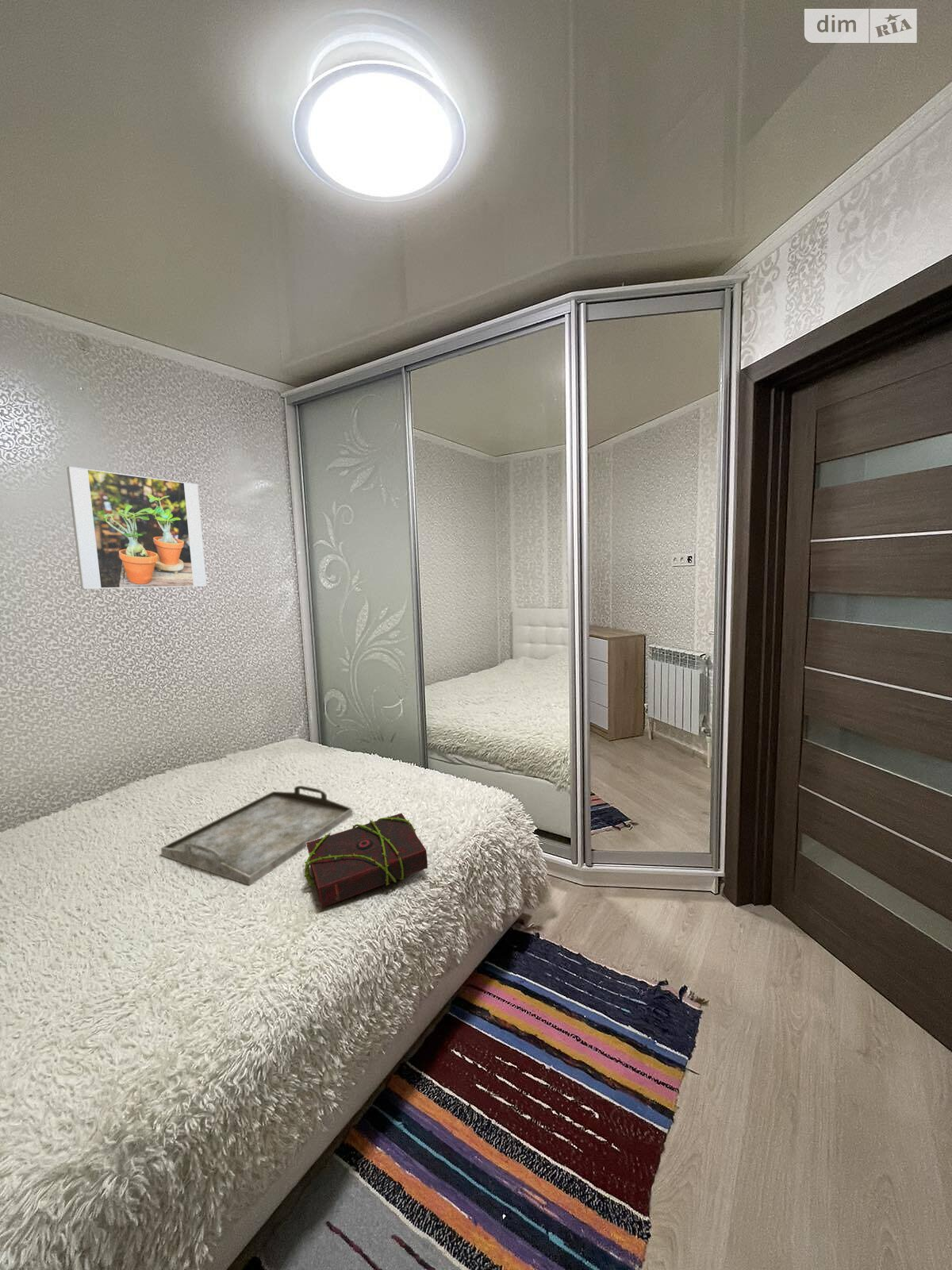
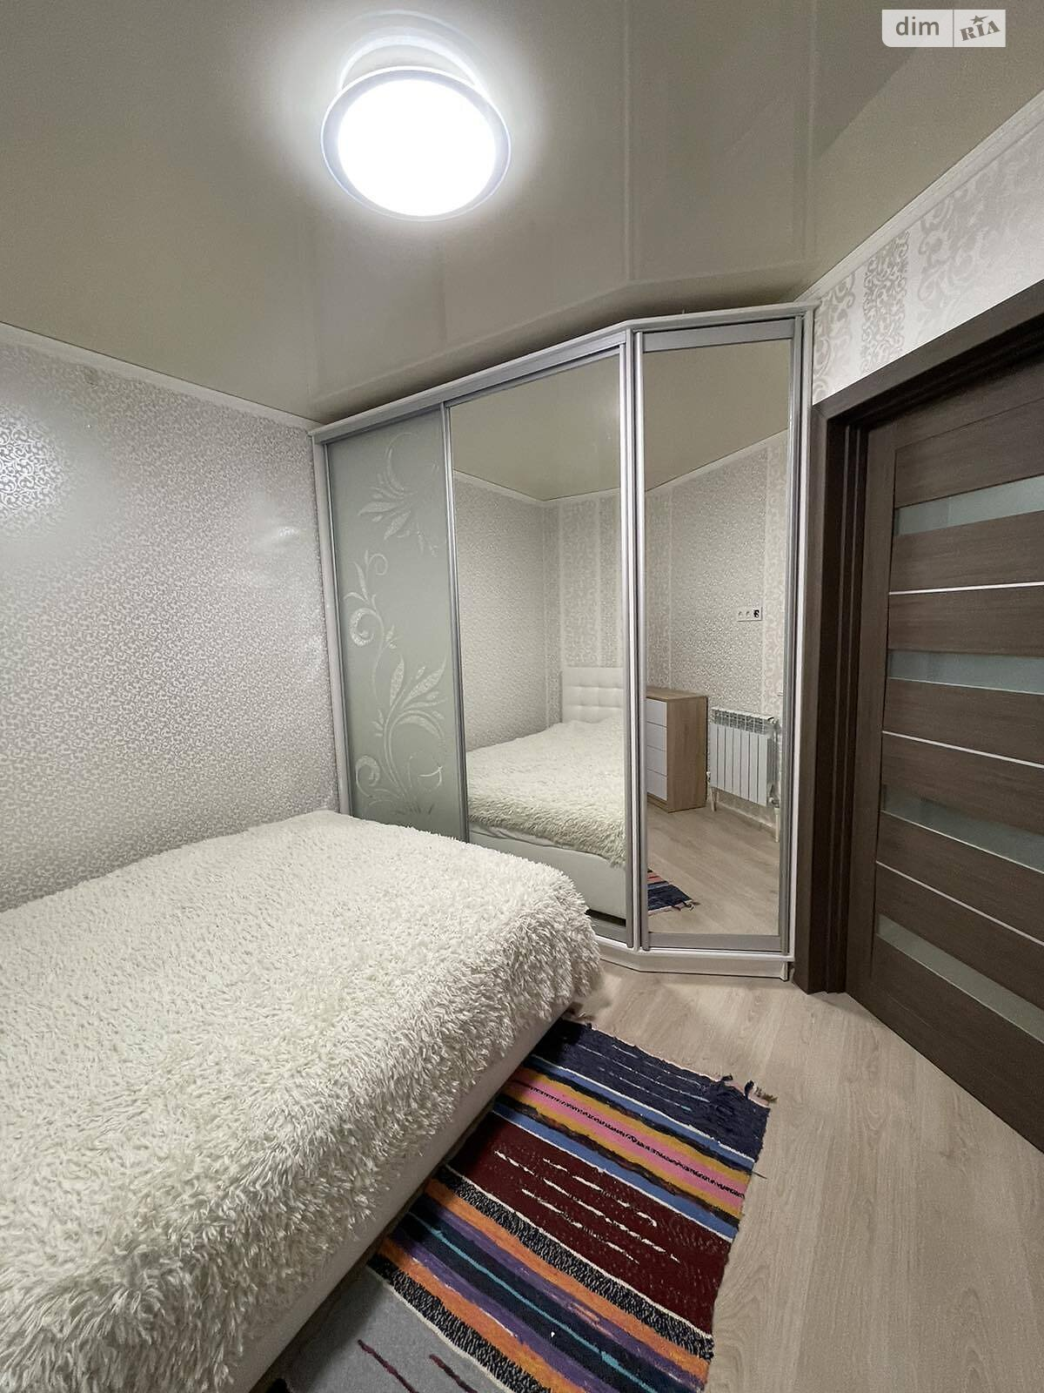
- book [303,812,428,908]
- serving tray [160,785,354,887]
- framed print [66,466,207,590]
